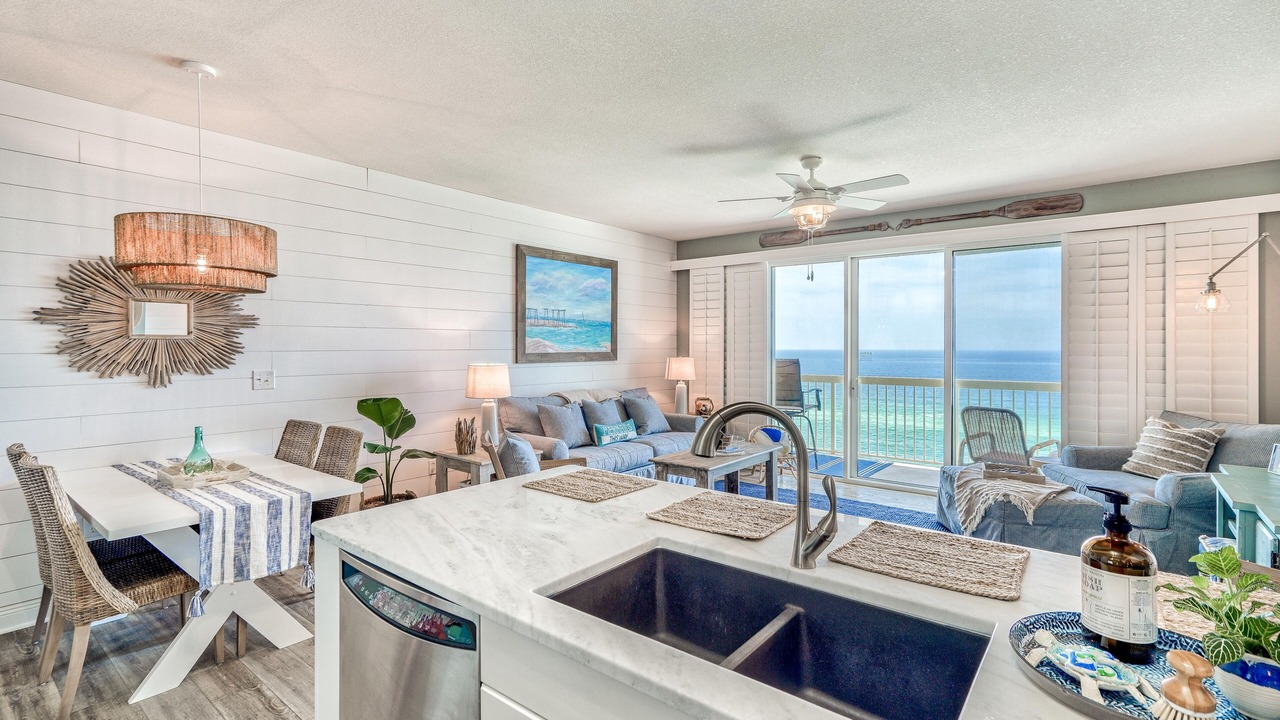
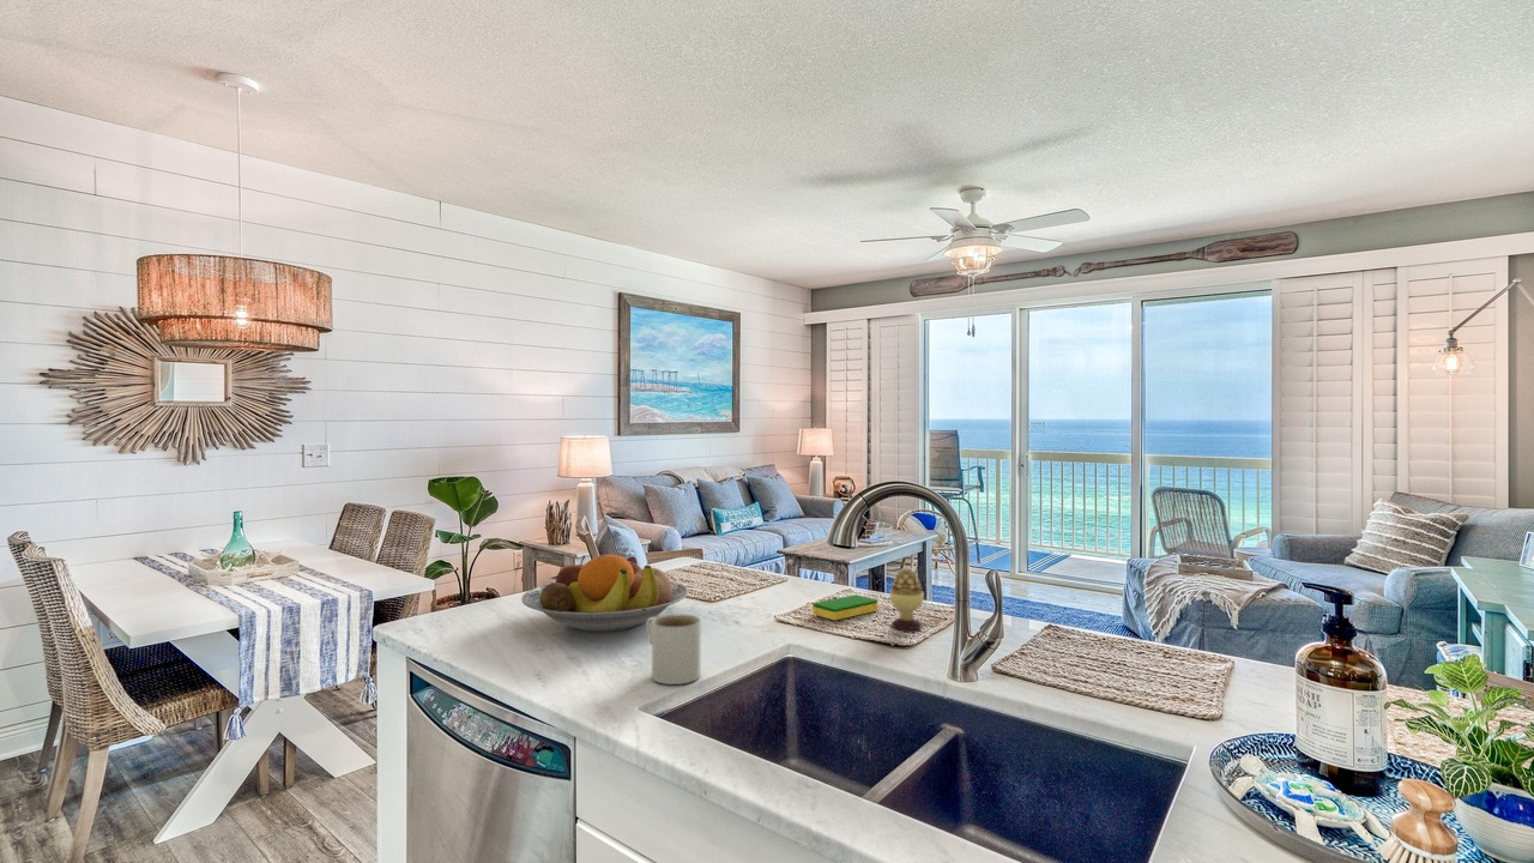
+ mug [645,614,702,686]
+ fruit bowl [520,554,689,633]
+ dish sponge [811,593,878,621]
+ decorative egg [889,567,925,630]
